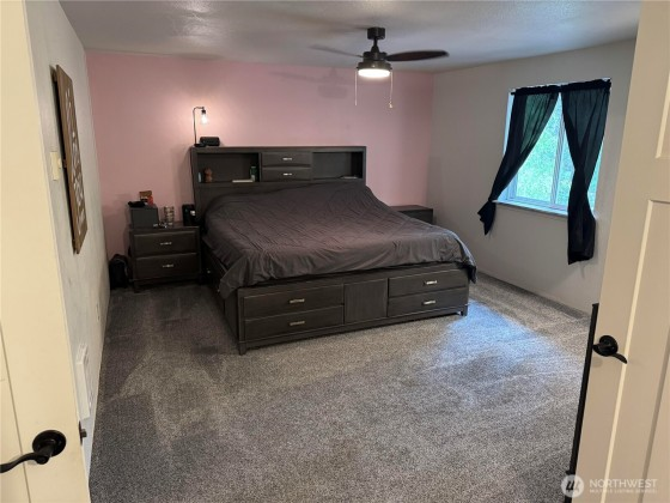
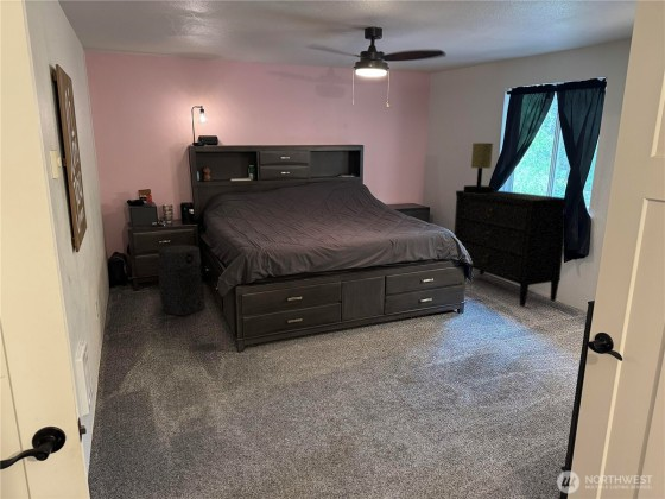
+ air purifier [157,244,207,317]
+ table lamp [463,143,495,194]
+ dresser [452,189,568,308]
